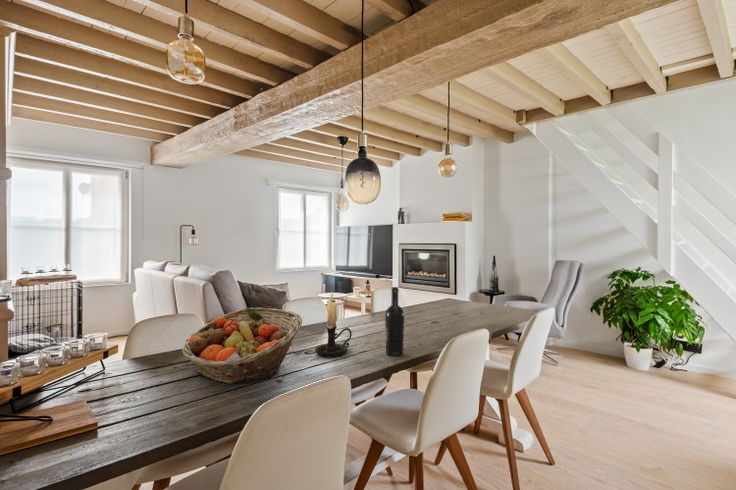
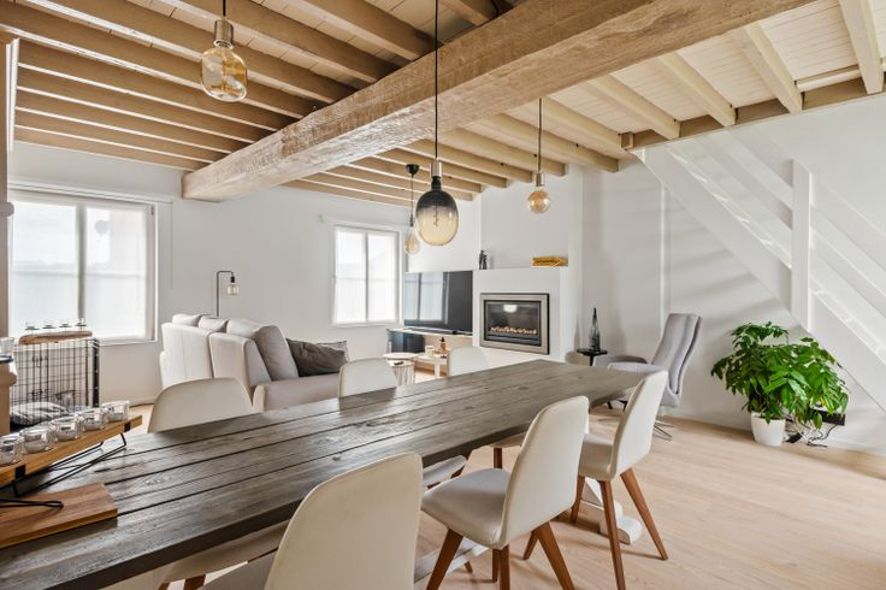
- candle holder [314,291,353,358]
- wine bottle [384,286,405,357]
- fruit basket [181,307,303,385]
